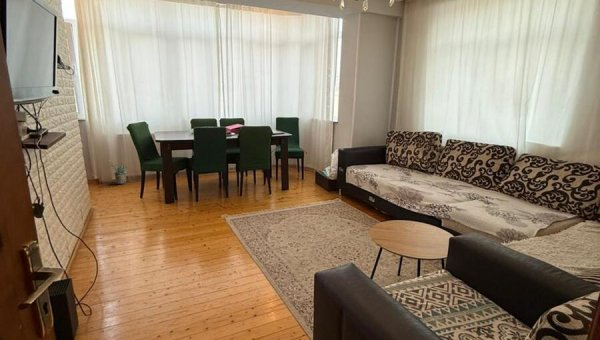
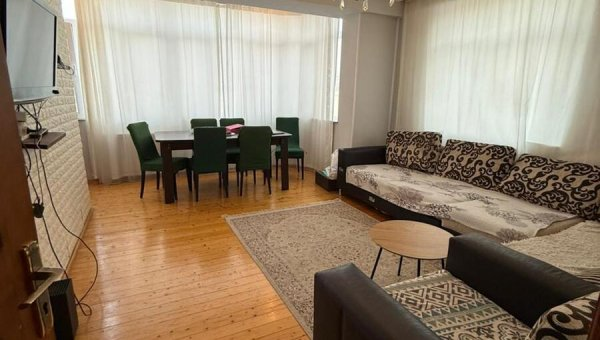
- potted plant [108,159,128,185]
